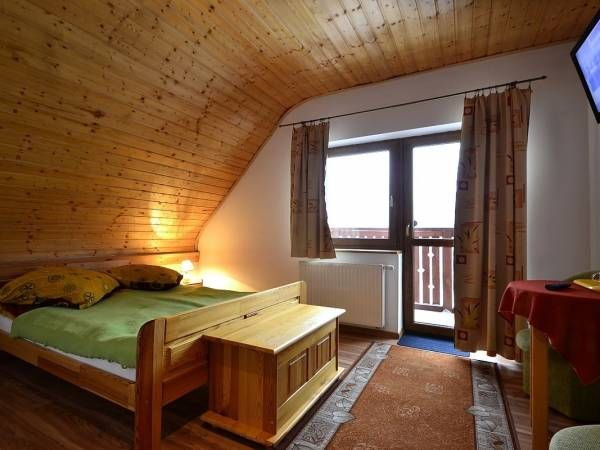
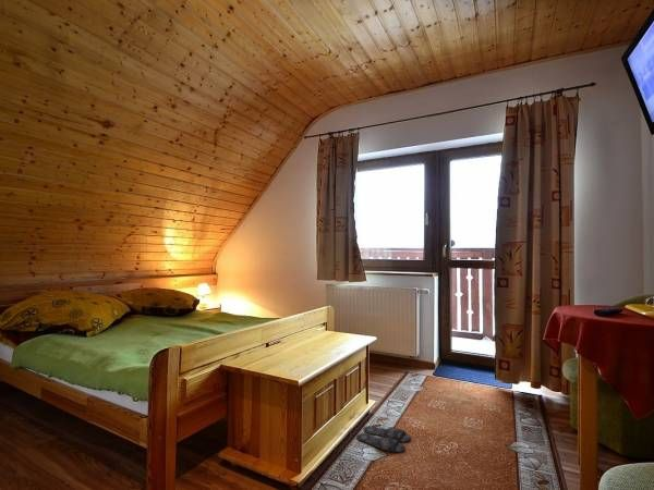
+ slippers [355,425,412,454]
